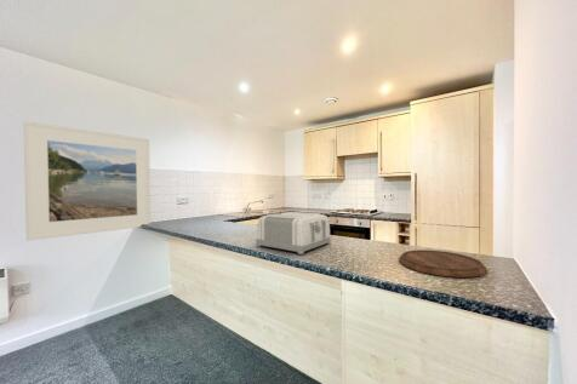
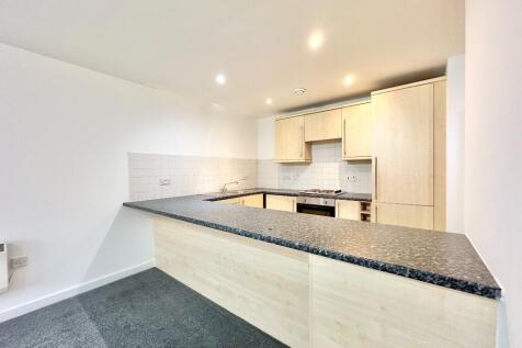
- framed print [23,120,152,241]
- toaster [256,211,332,256]
- cutting board [398,248,487,279]
